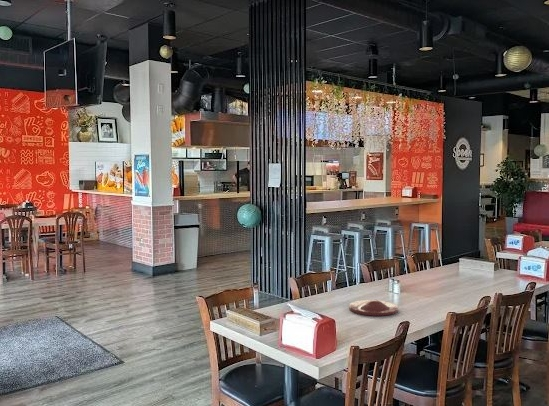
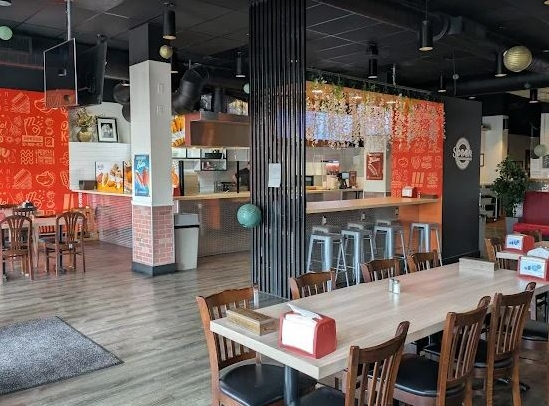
- plate [348,299,399,317]
